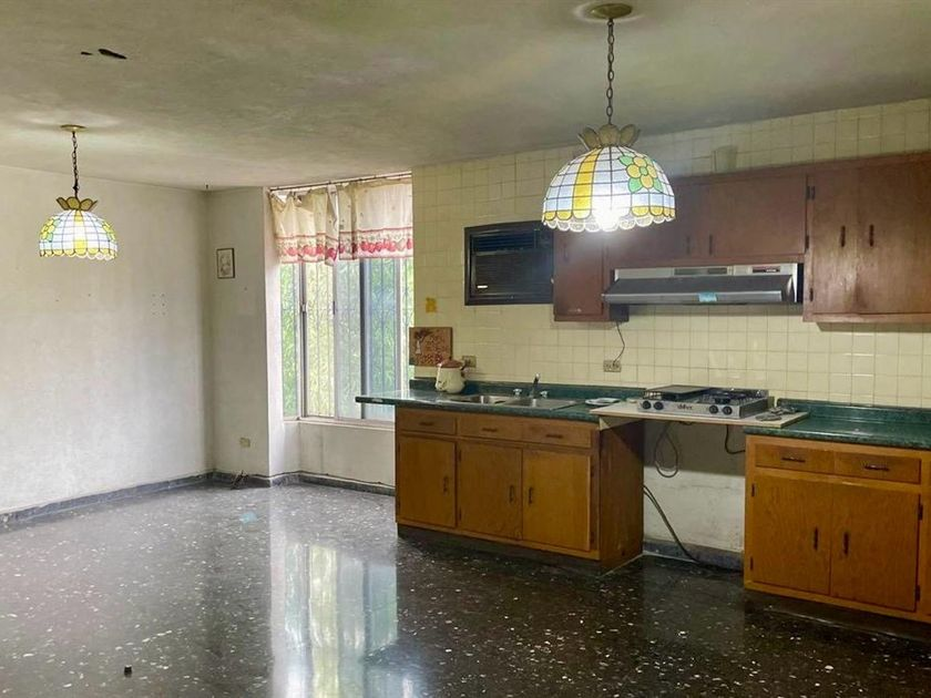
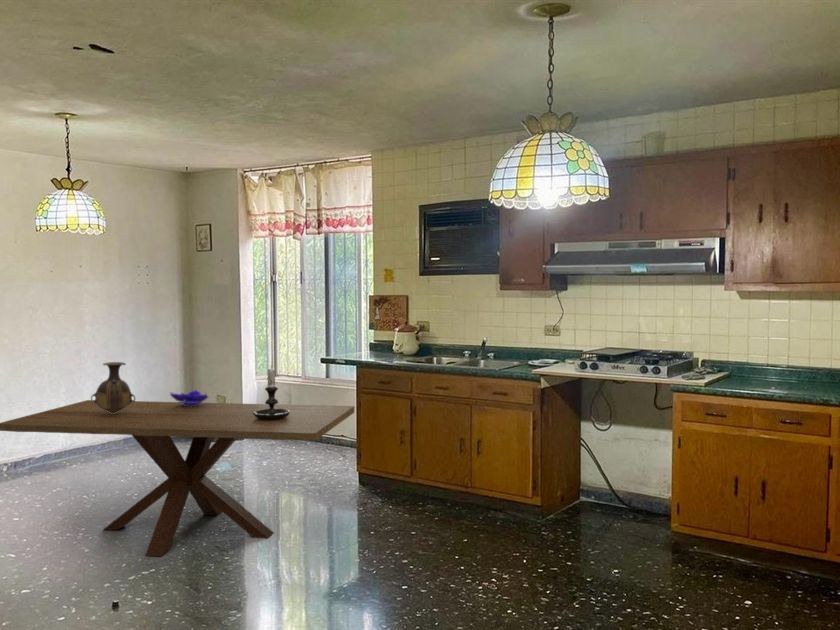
+ candle holder [253,364,290,420]
+ vase [90,361,136,414]
+ decorative bowl [169,388,210,407]
+ dining table [0,399,356,558]
